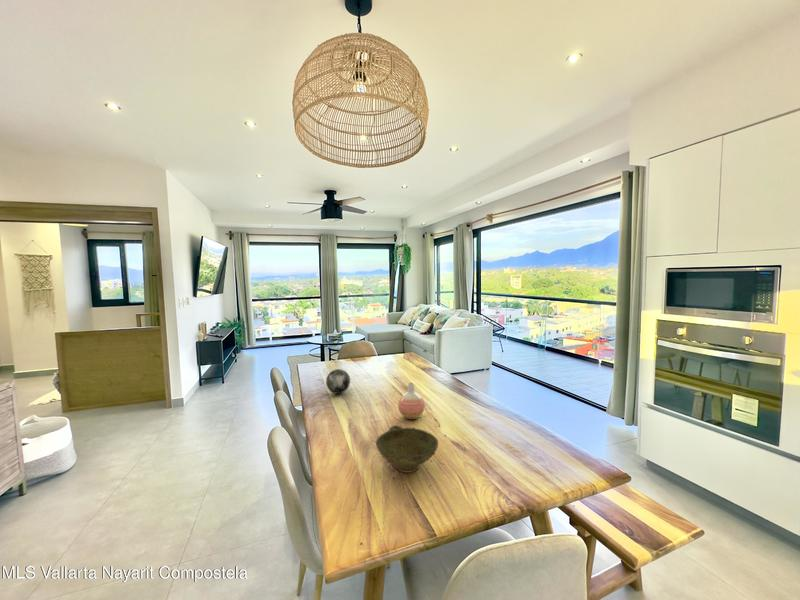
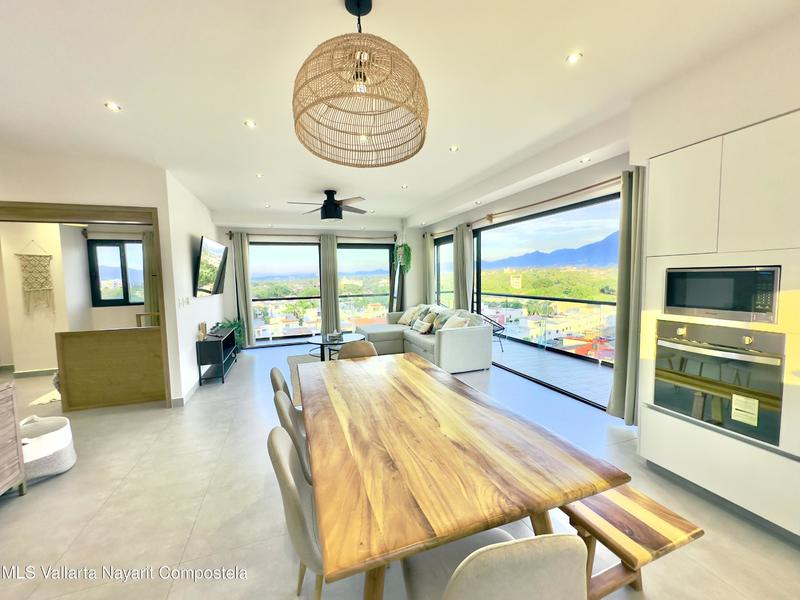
- decorative orb [325,368,351,395]
- vase [397,382,426,420]
- bowl [375,424,439,474]
